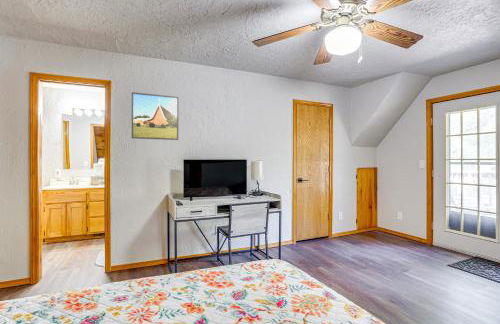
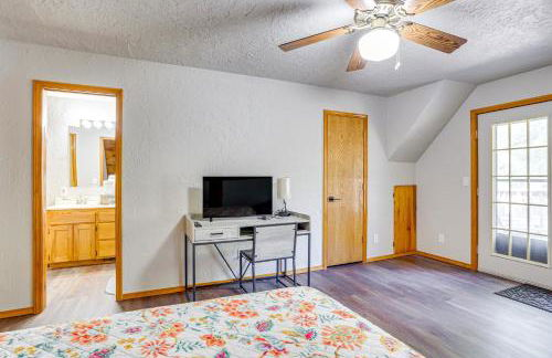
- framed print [131,91,179,141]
